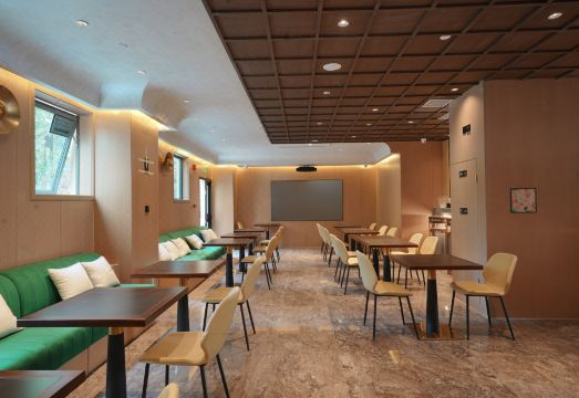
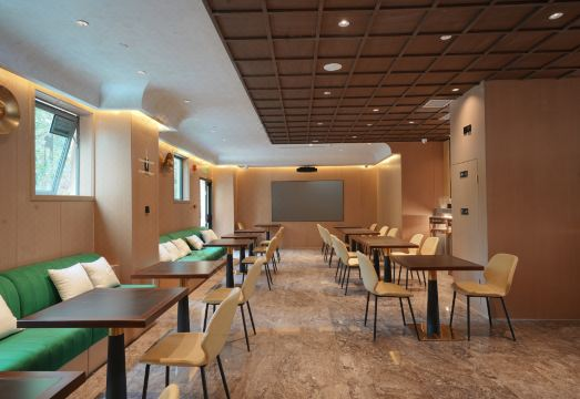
- wall art [509,187,538,214]
